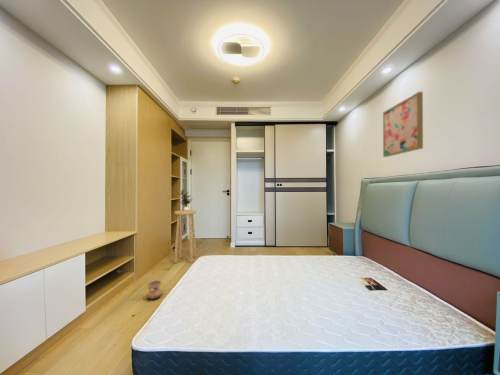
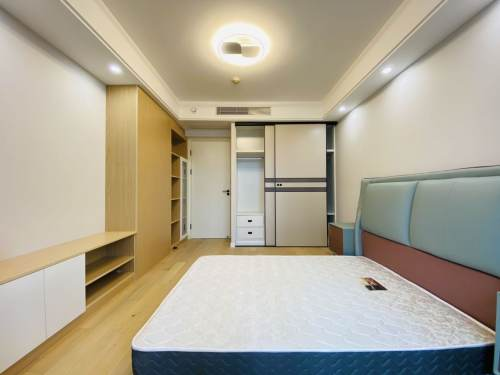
- ceramic jug [145,279,163,300]
- potted plant [175,188,194,211]
- wall art [382,91,424,158]
- stool [173,209,197,265]
